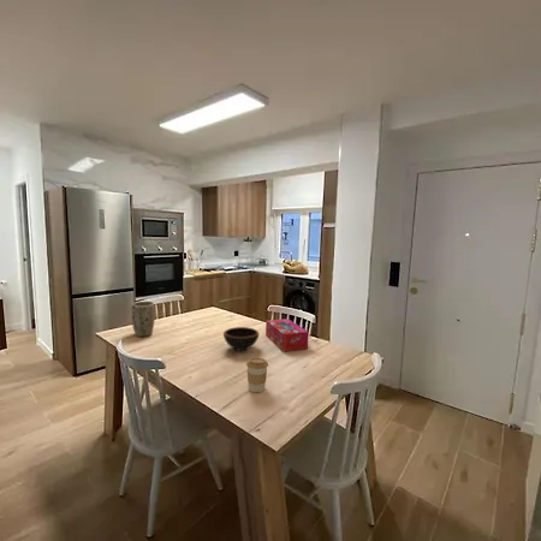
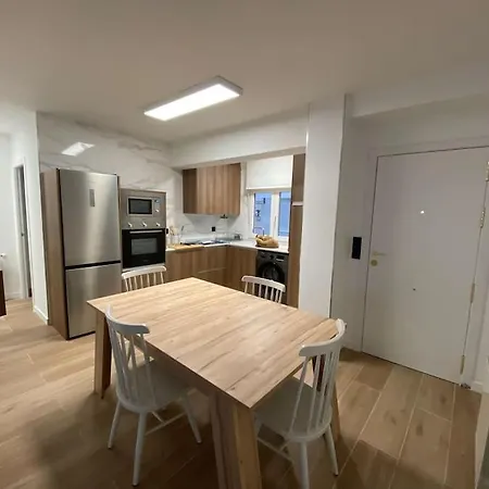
- tissue box [264,317,310,352]
- coffee cup [245,357,269,393]
- plant pot [130,301,156,338]
- bowl [222,326,260,352]
